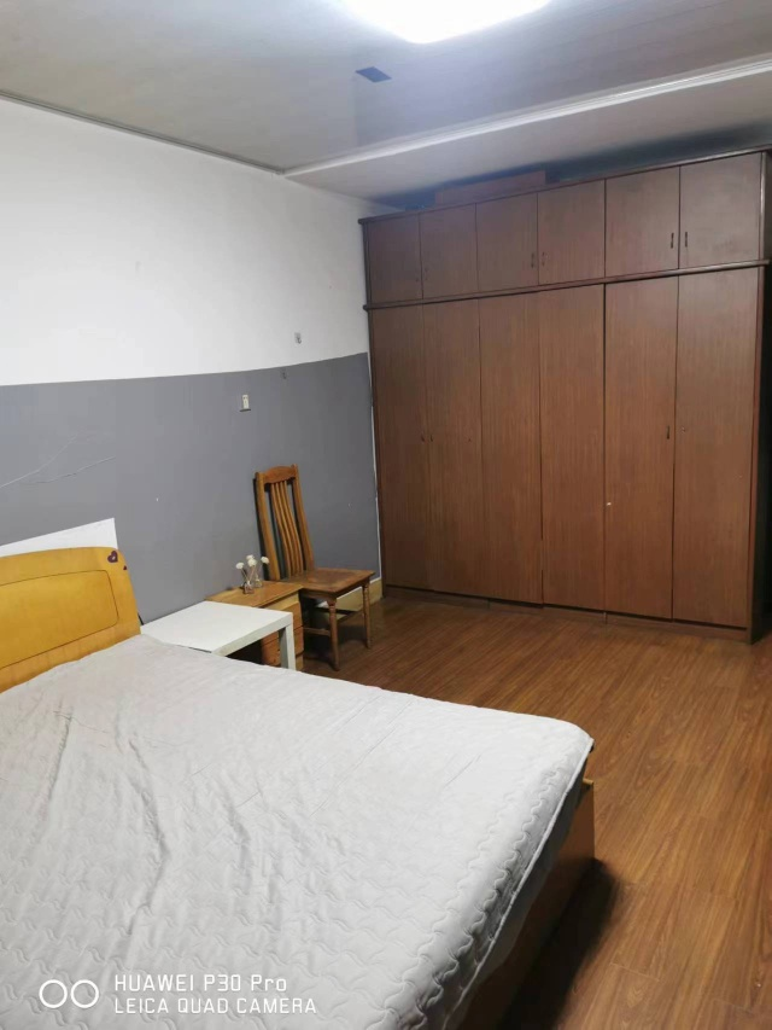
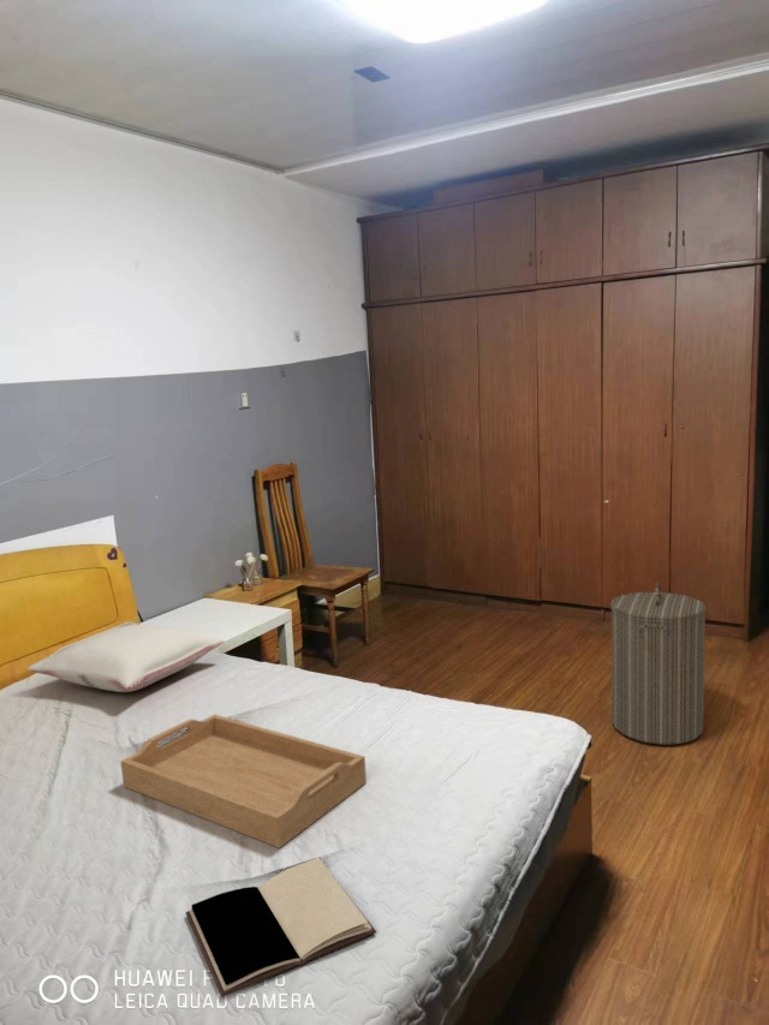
+ serving tray [119,714,368,850]
+ pillow [26,621,226,693]
+ book [185,857,377,999]
+ laundry hamper [609,582,708,746]
